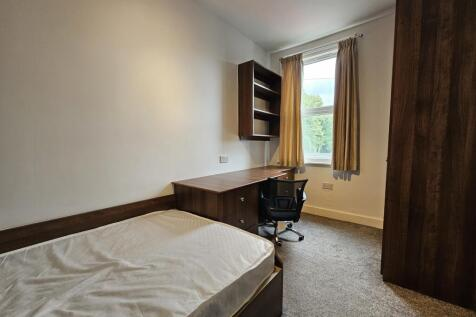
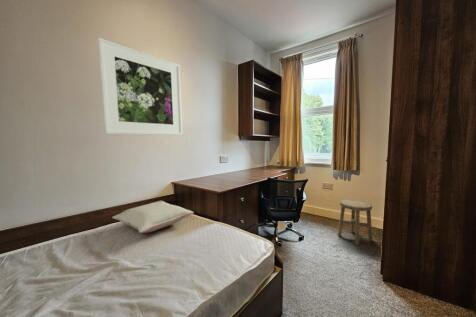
+ stool [337,198,374,246]
+ pillow [111,200,195,234]
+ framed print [97,37,183,136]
